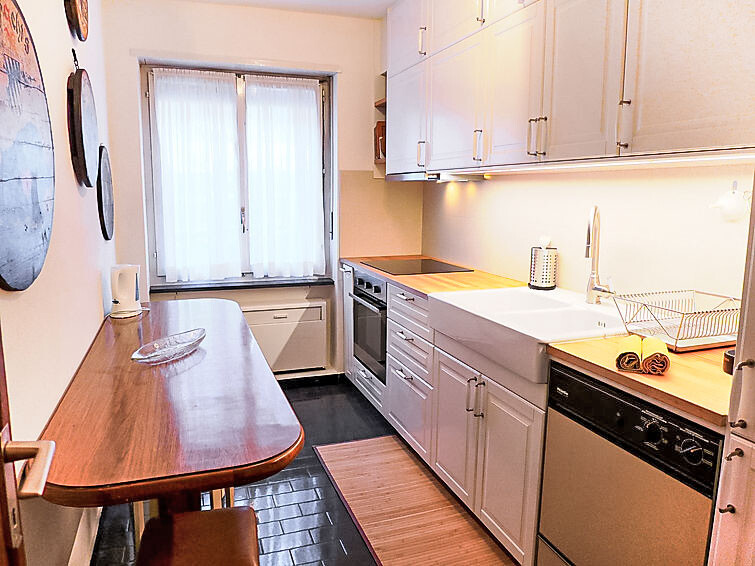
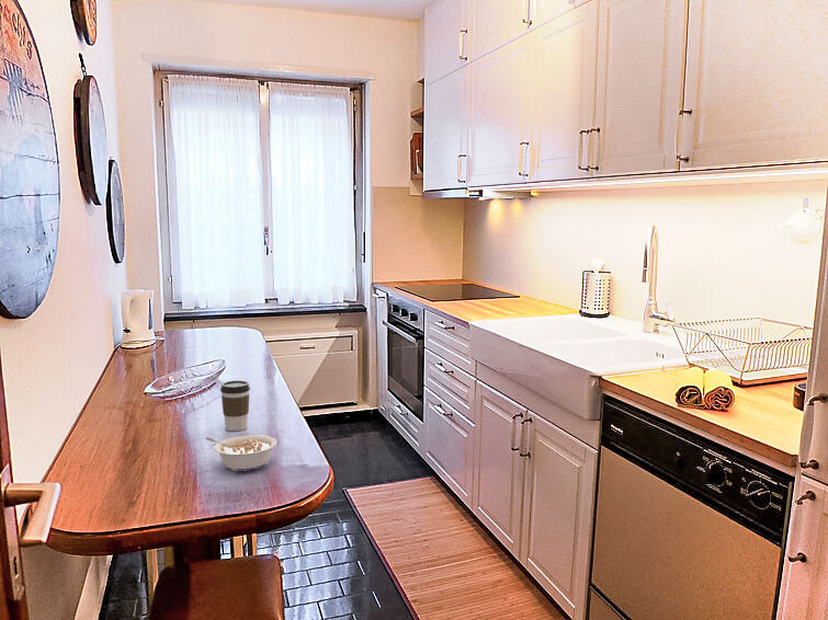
+ legume [205,434,277,472]
+ coffee cup [219,379,251,432]
